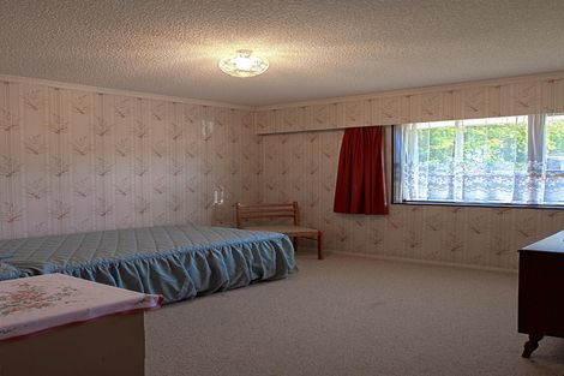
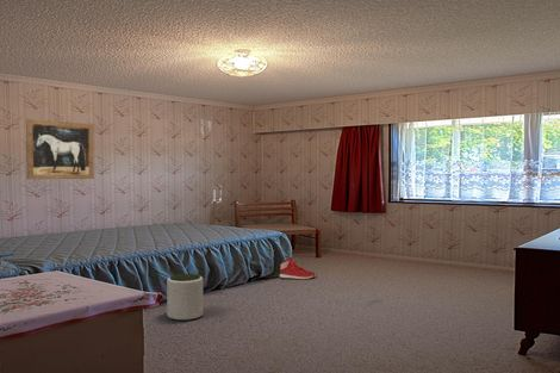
+ plant pot [166,273,204,322]
+ sneaker [279,256,316,281]
+ wall art [25,118,95,180]
